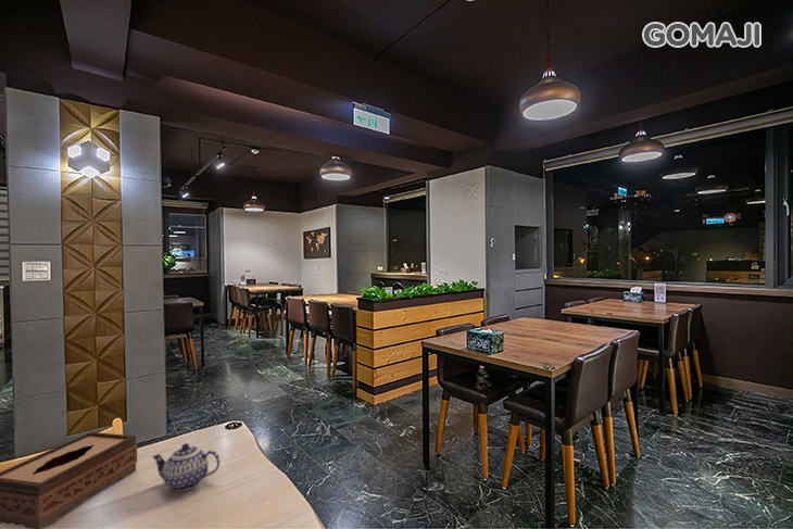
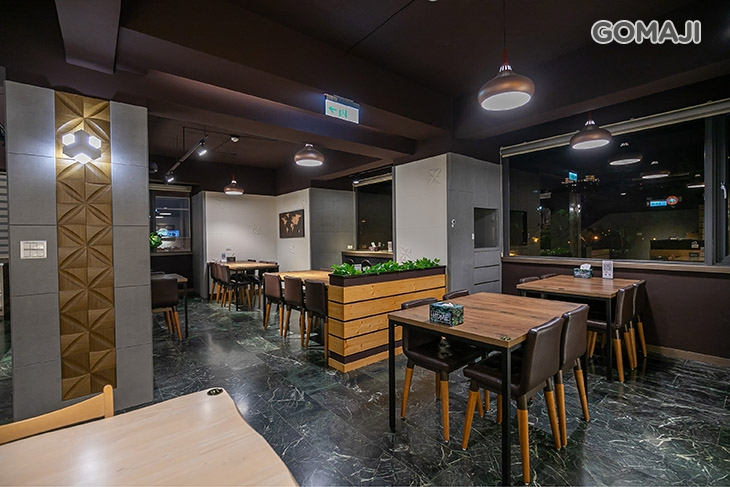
- teapot [151,442,221,492]
- tissue box [0,431,138,529]
